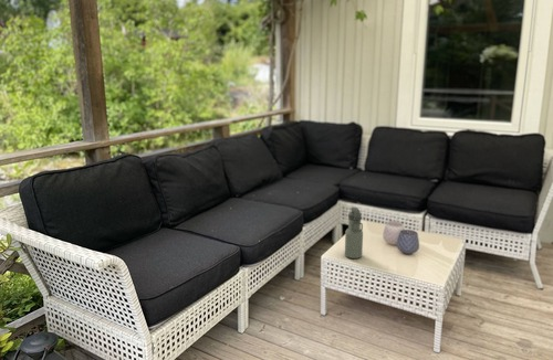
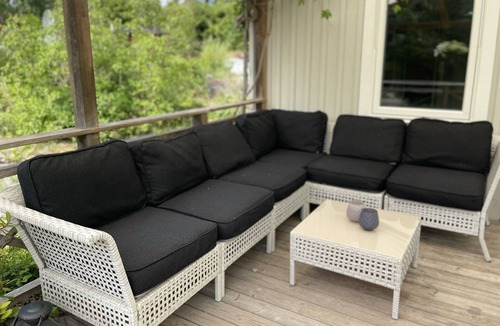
- water bottle [344,207,364,260]
